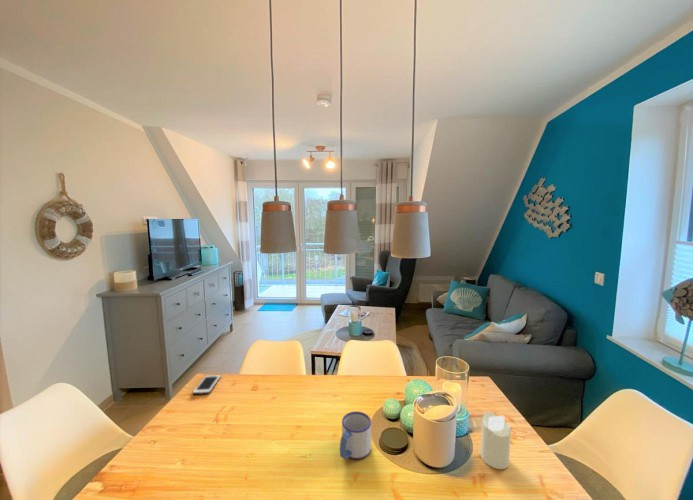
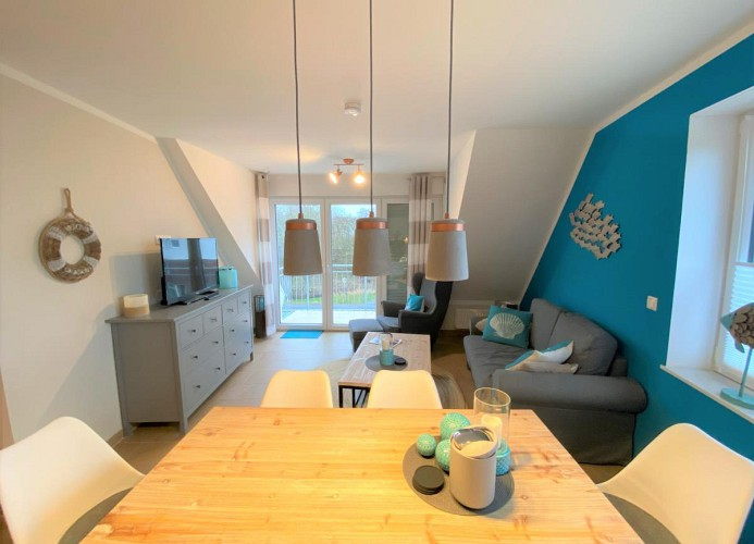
- mug [339,410,372,460]
- candle [480,411,512,470]
- cell phone [192,374,222,395]
